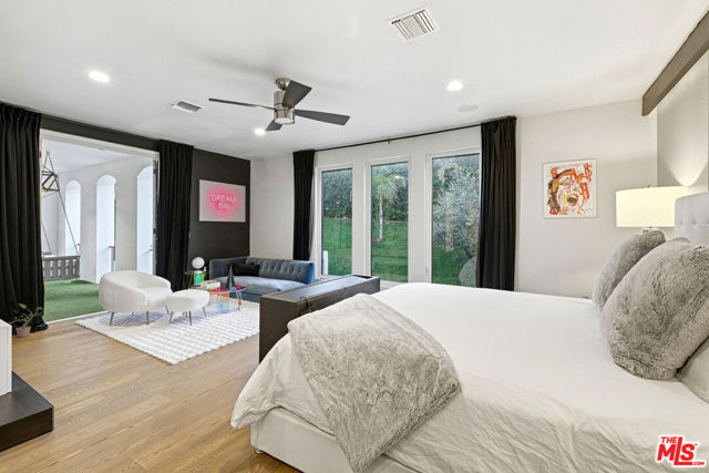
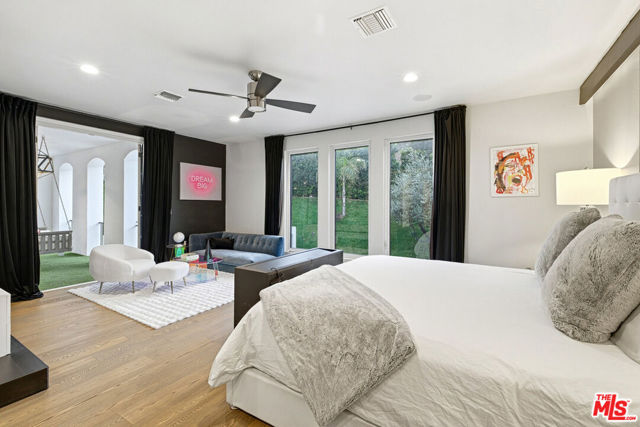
- potted plant [8,302,43,338]
